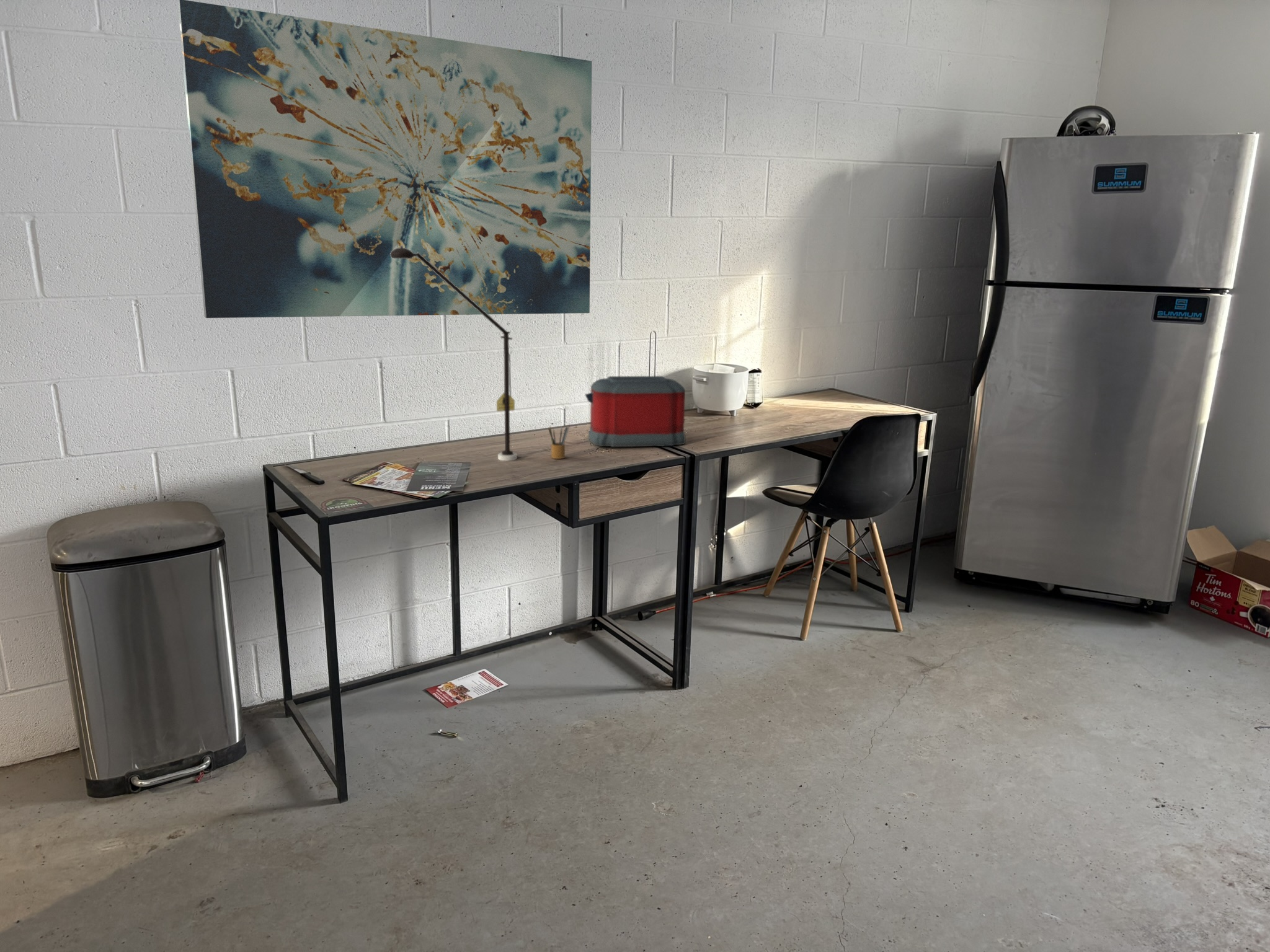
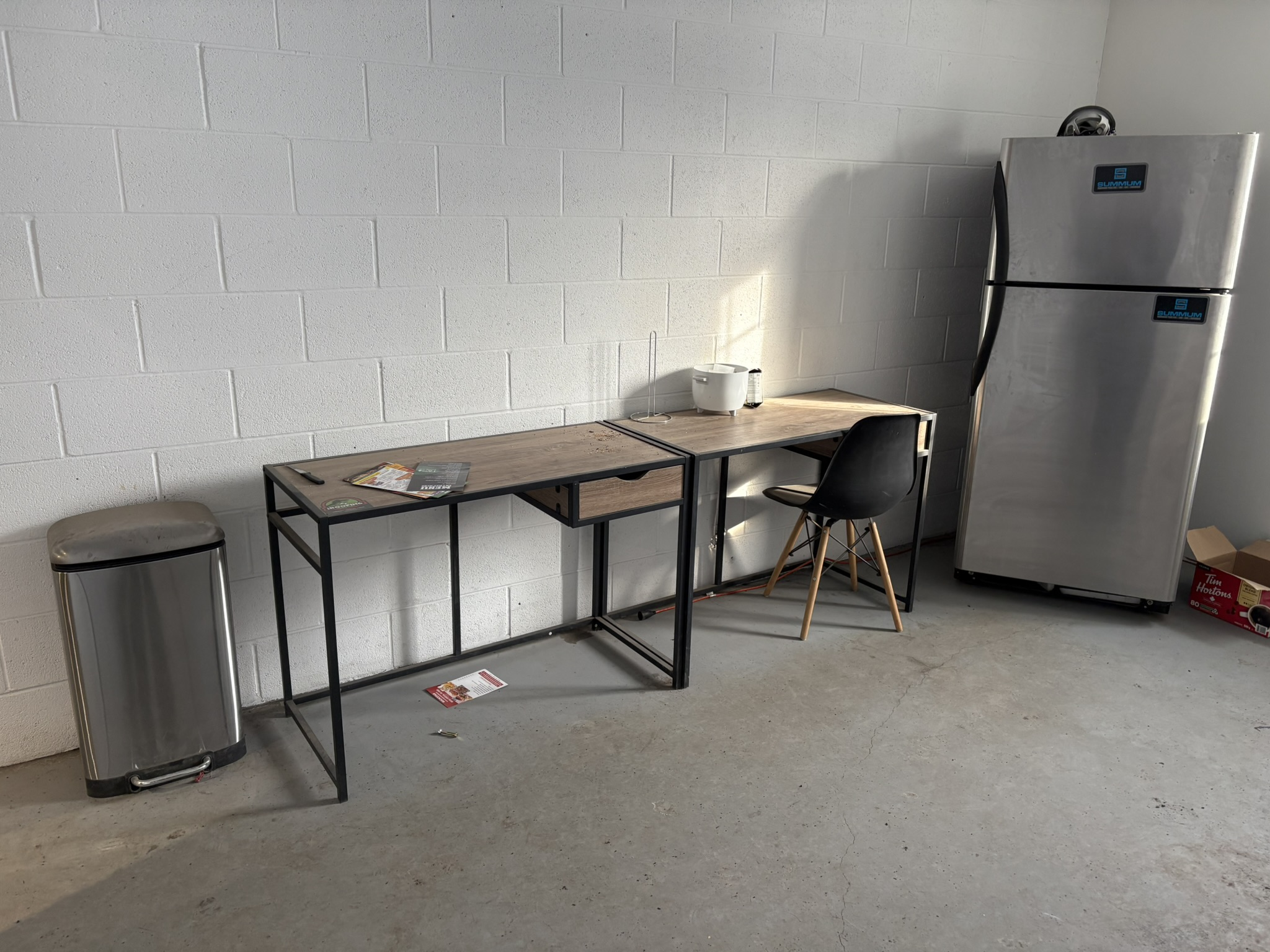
- wall art [177,0,592,319]
- desk lamp [390,245,518,461]
- toaster [584,376,686,447]
- pencil box [548,423,571,459]
